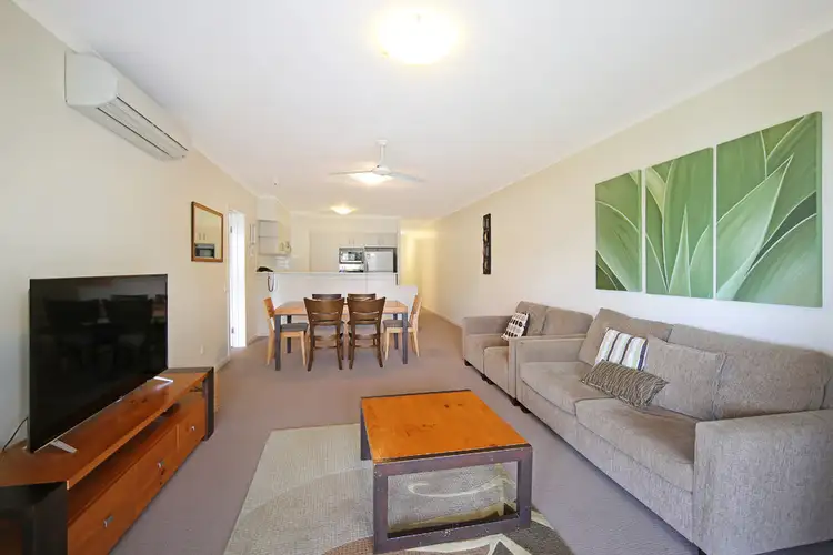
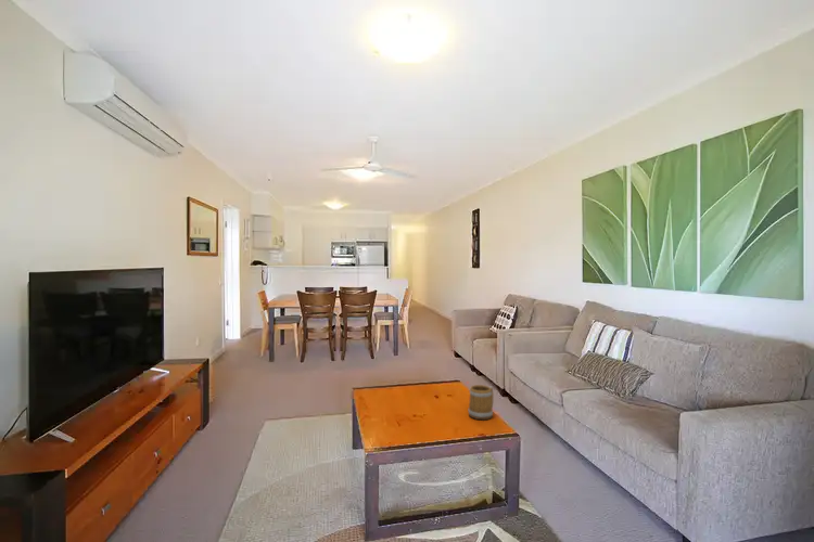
+ mug [468,384,494,421]
